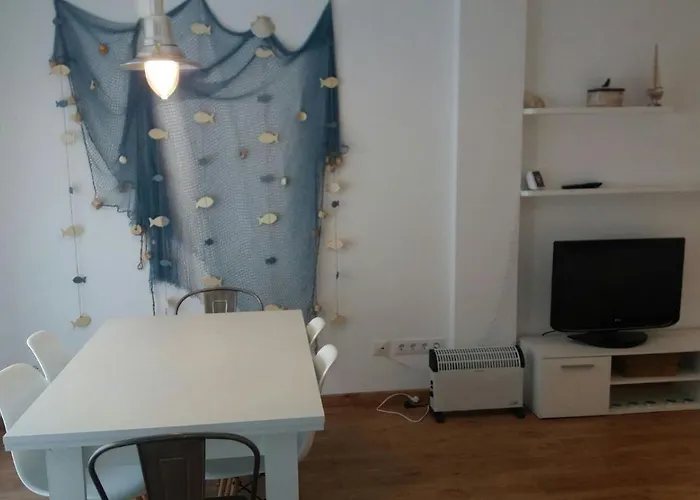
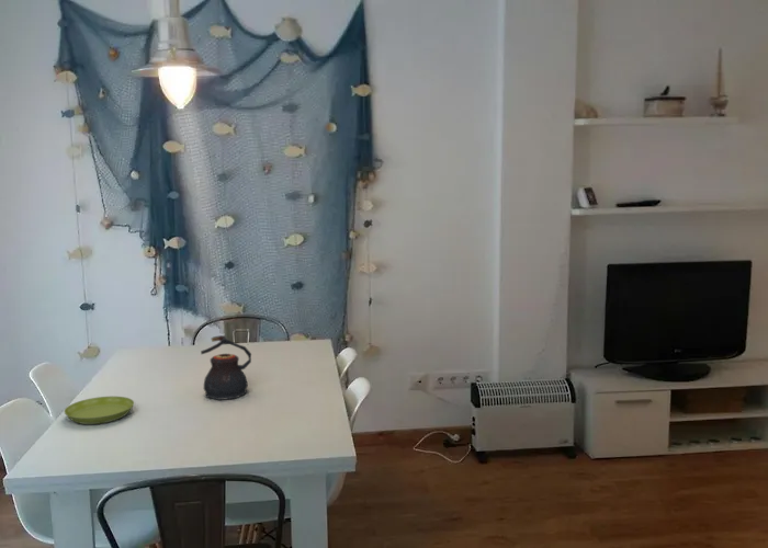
+ saucer [63,396,135,425]
+ teapot [200,334,252,401]
